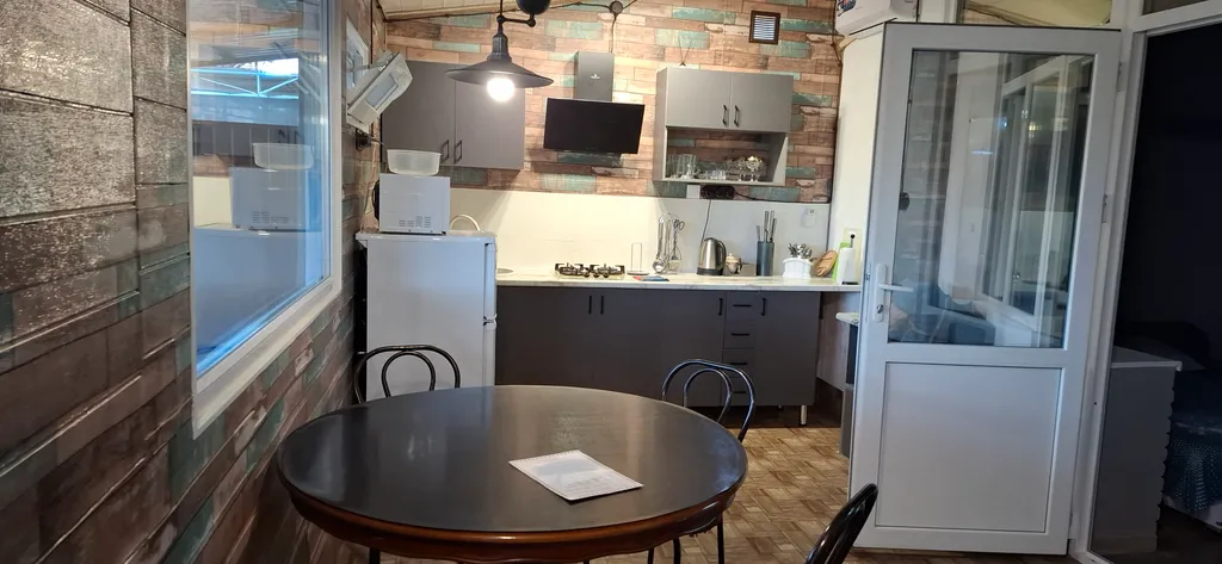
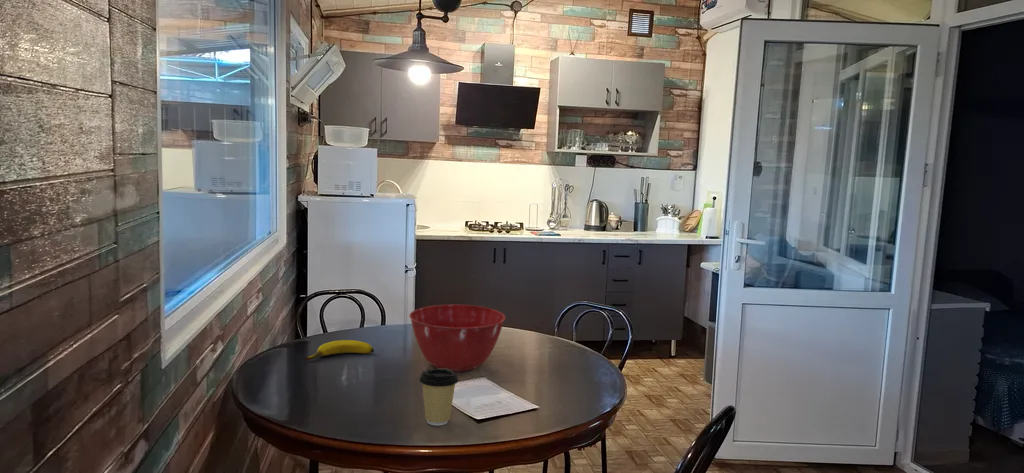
+ banana [304,339,375,361]
+ coffee cup [418,368,459,427]
+ mixing bowl [408,304,507,373]
